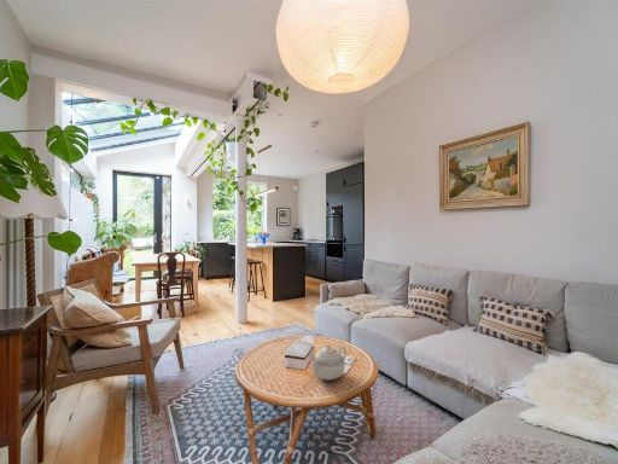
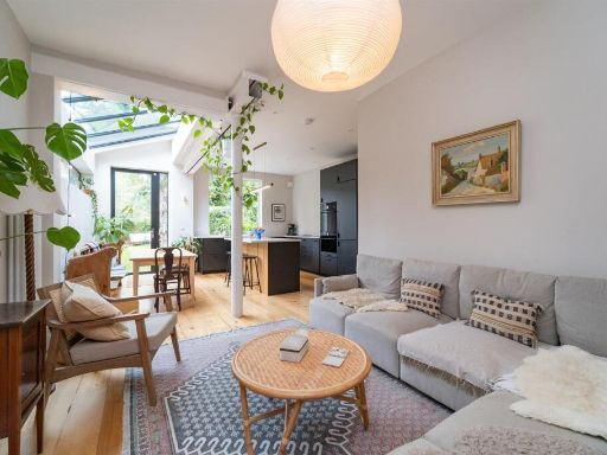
- teapot [310,343,346,382]
